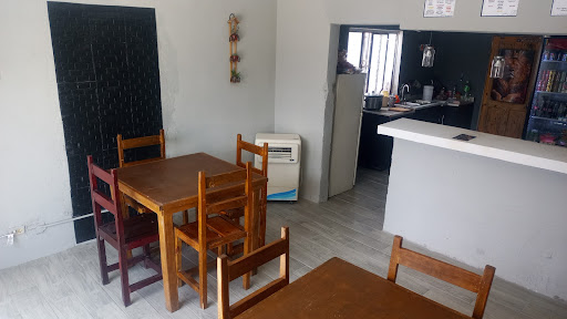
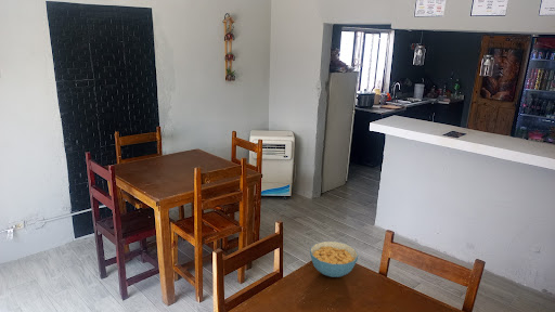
+ cereal bowl [309,240,359,278]
